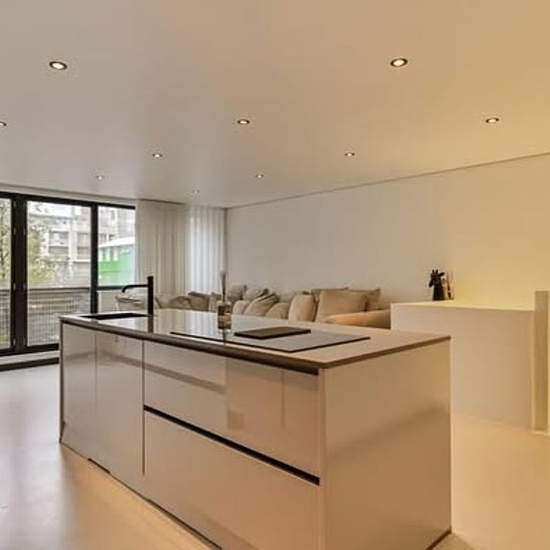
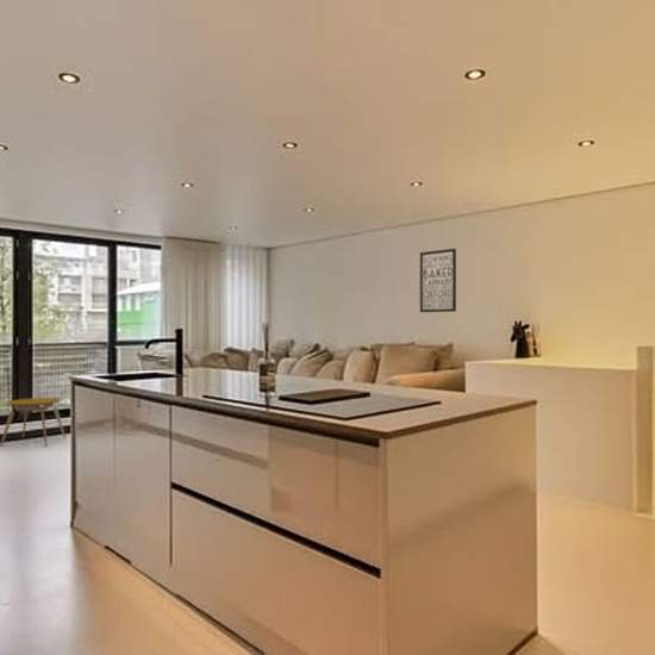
+ wall art [419,248,457,313]
+ stool [0,397,67,448]
